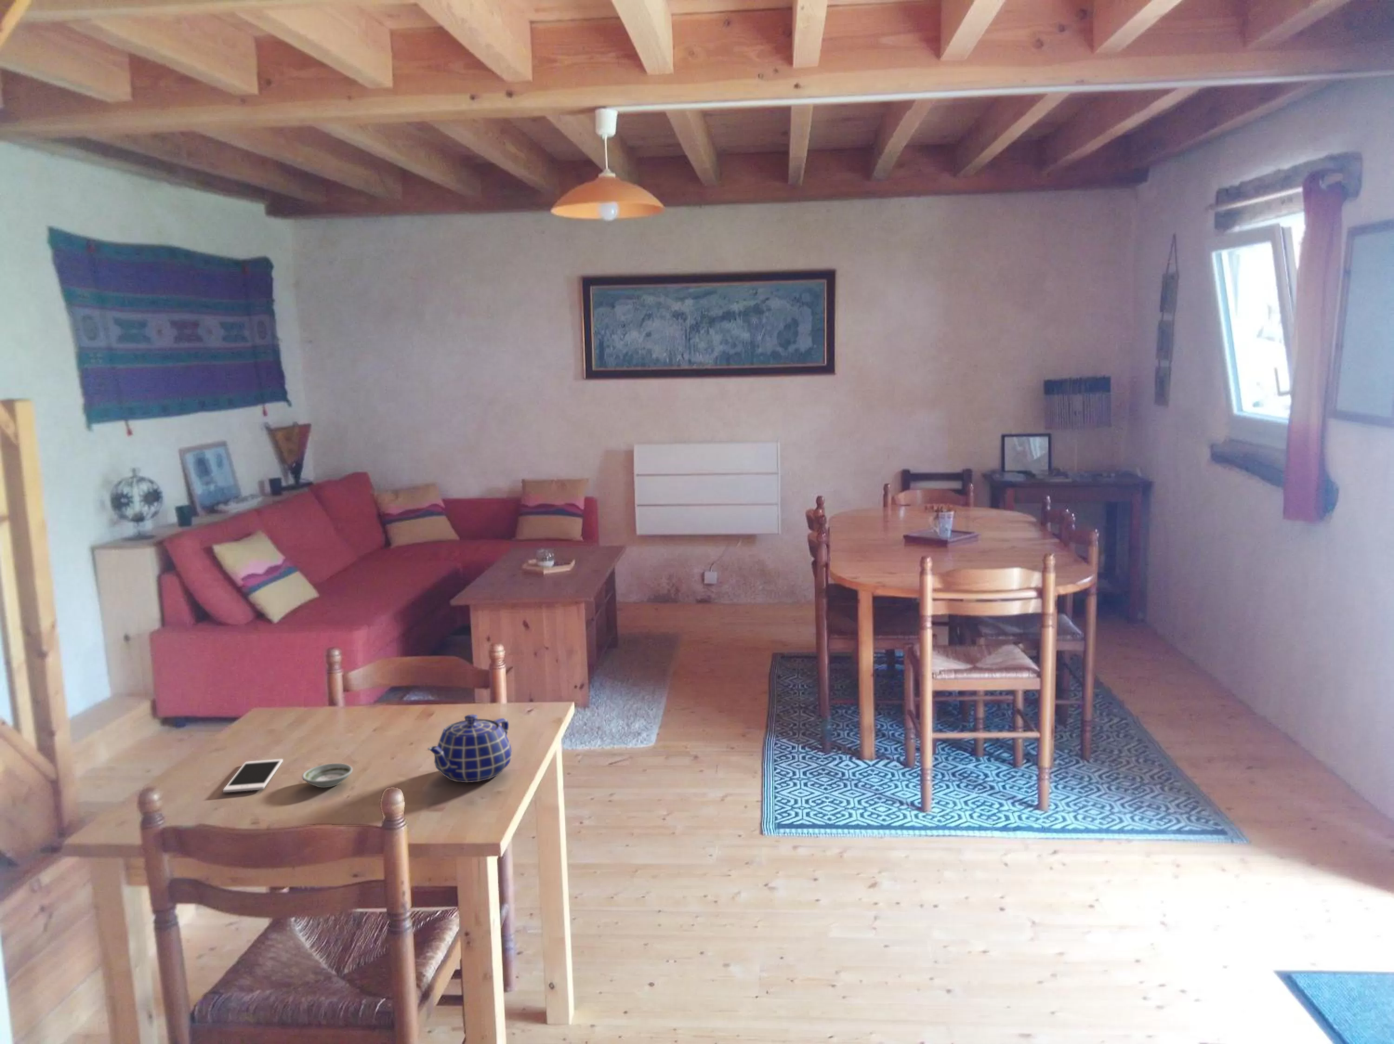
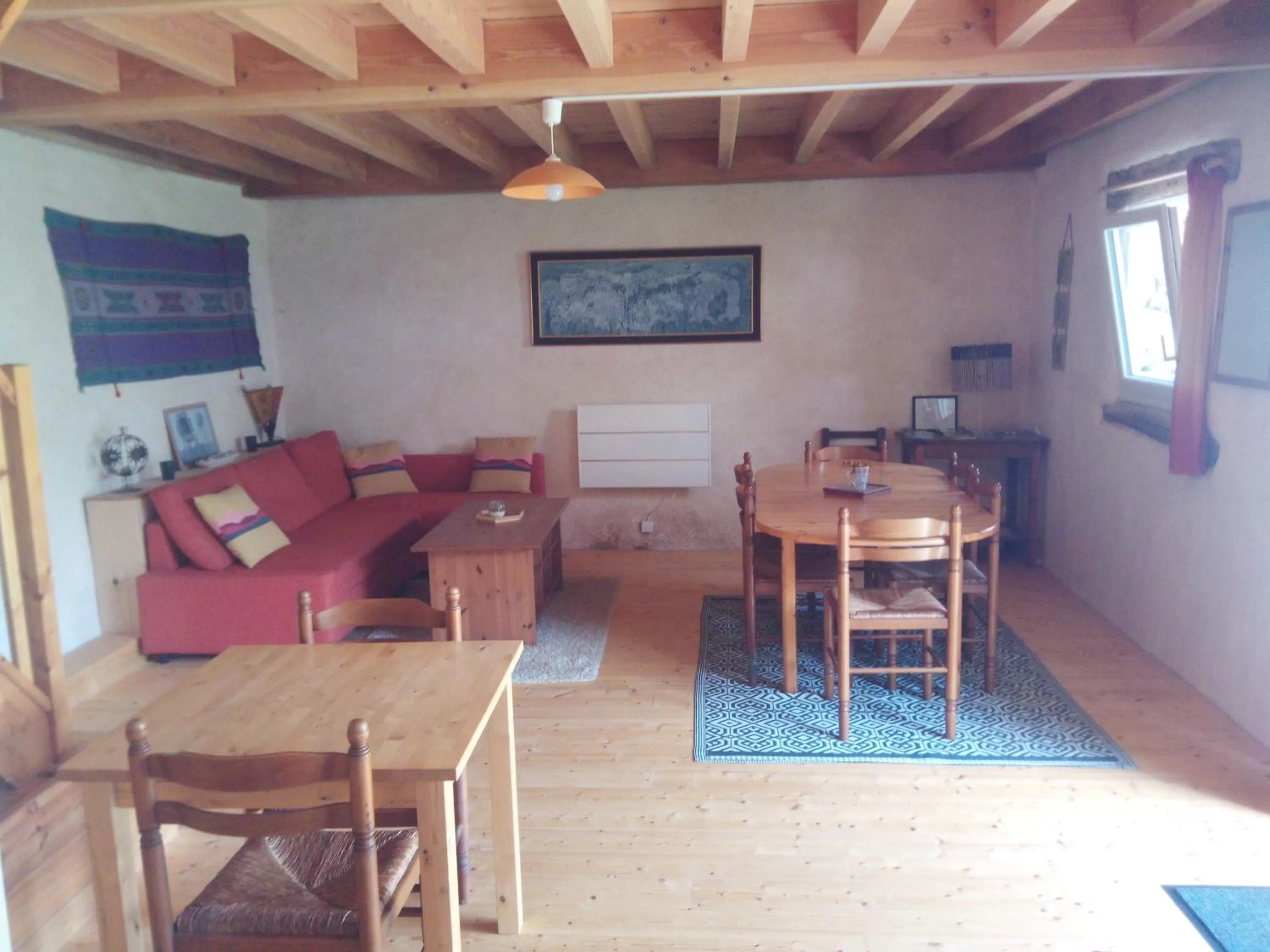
- teapot [427,714,513,783]
- saucer [302,763,353,788]
- cell phone [223,759,283,793]
